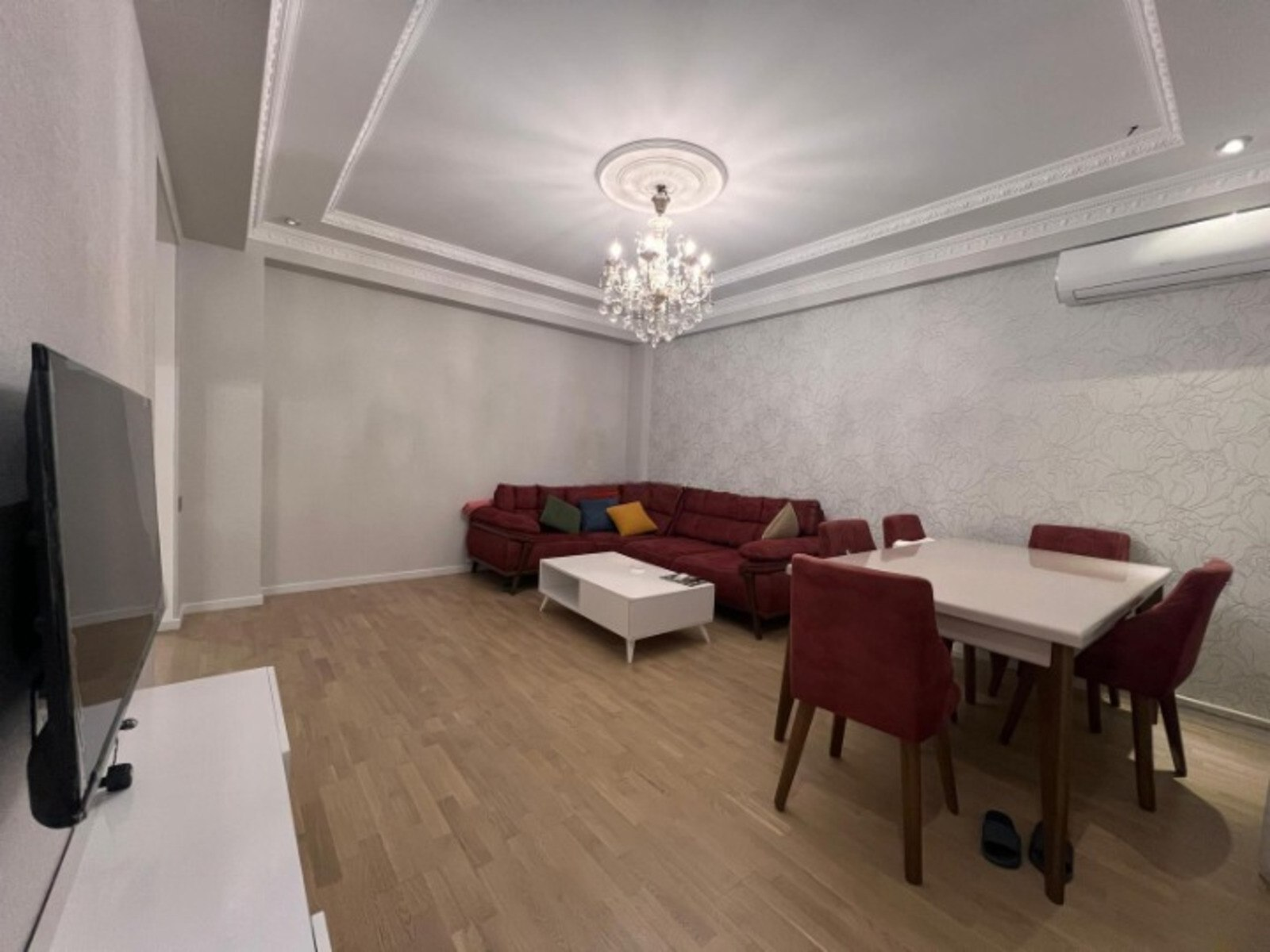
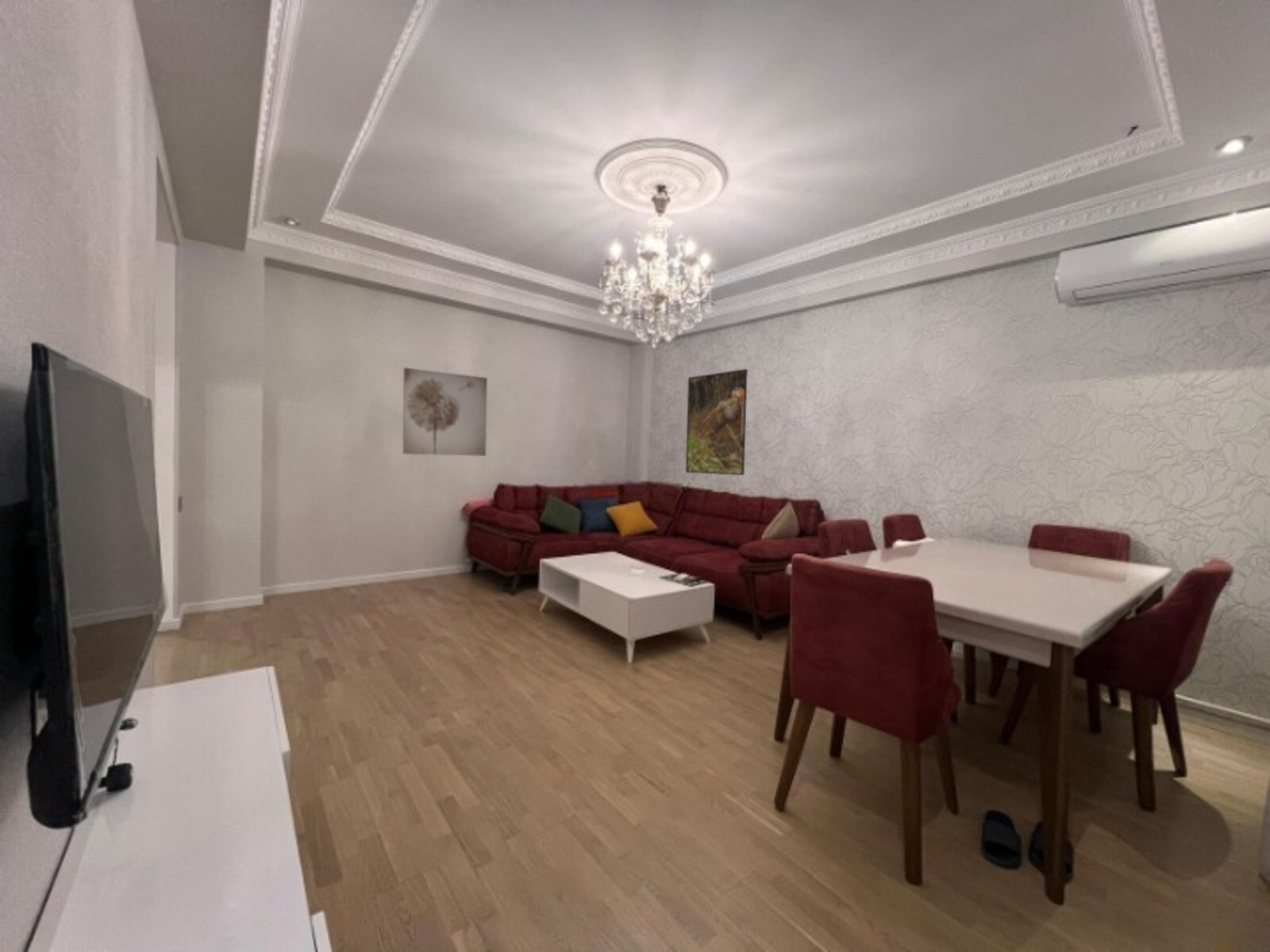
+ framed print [685,368,749,476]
+ wall art [402,367,488,457]
